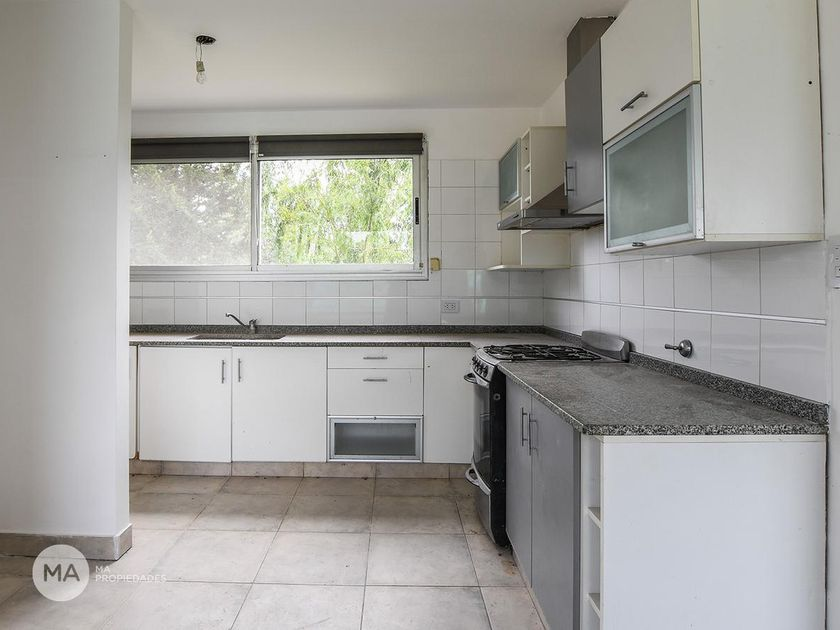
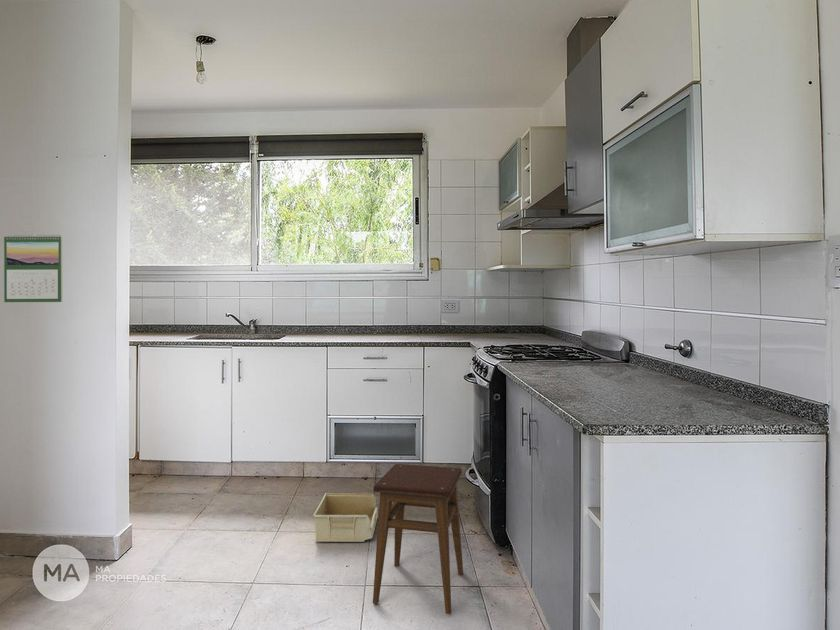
+ storage bin [312,492,379,543]
+ calendar [3,233,63,303]
+ stool [372,463,464,615]
